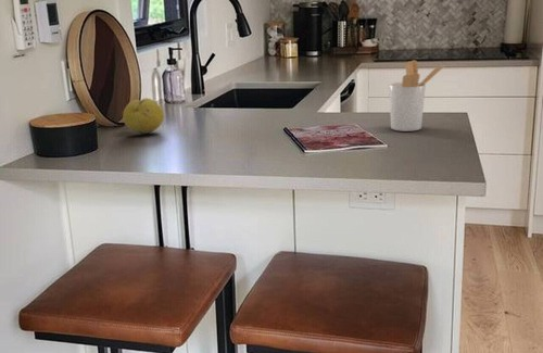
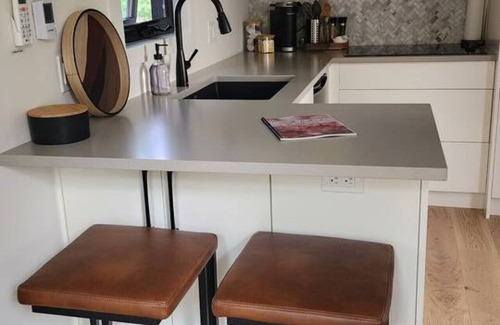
- utensil holder [388,59,446,133]
- fruit [122,97,165,135]
